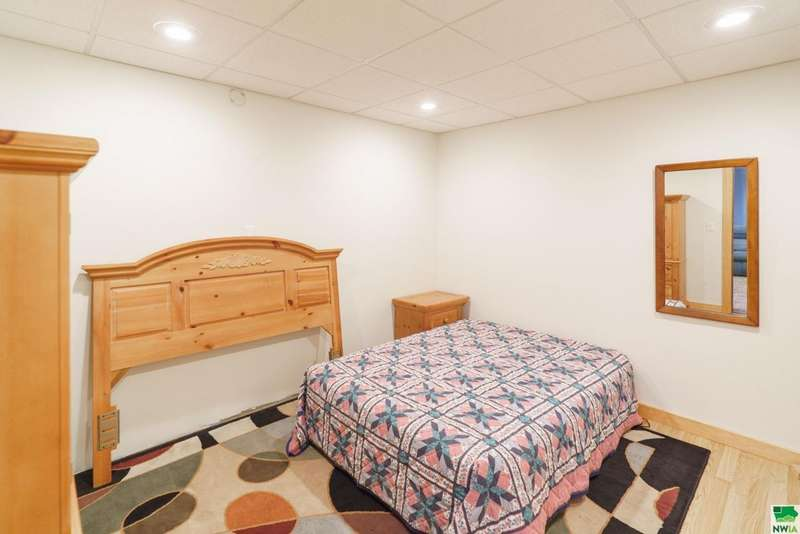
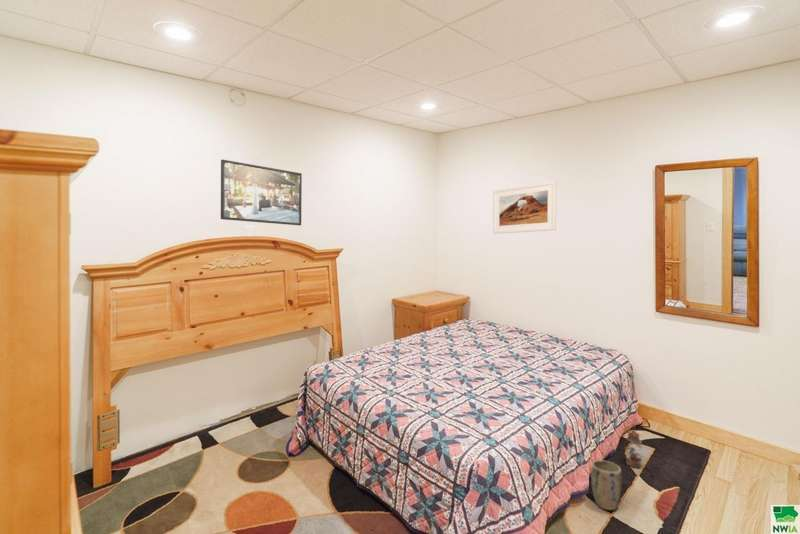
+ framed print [220,159,303,226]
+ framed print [492,180,557,235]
+ lantern [624,416,643,469]
+ plant pot [590,459,622,511]
